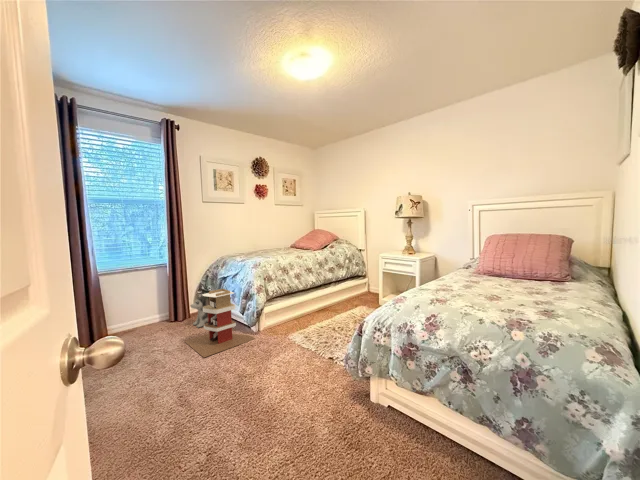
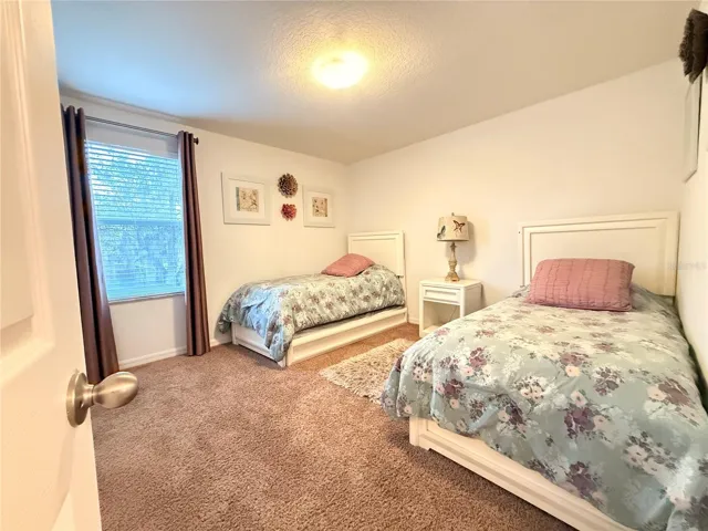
- plush toy [190,294,208,329]
- toy house [184,288,257,358]
